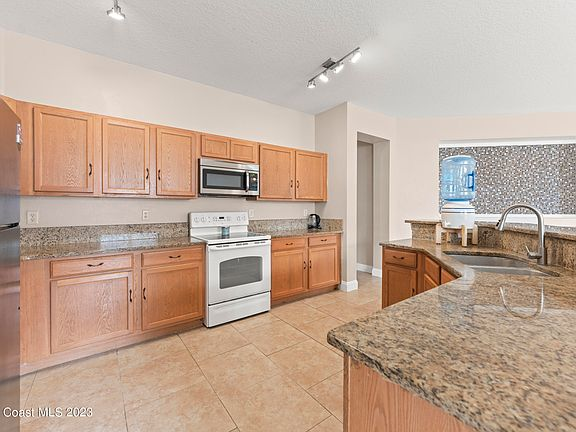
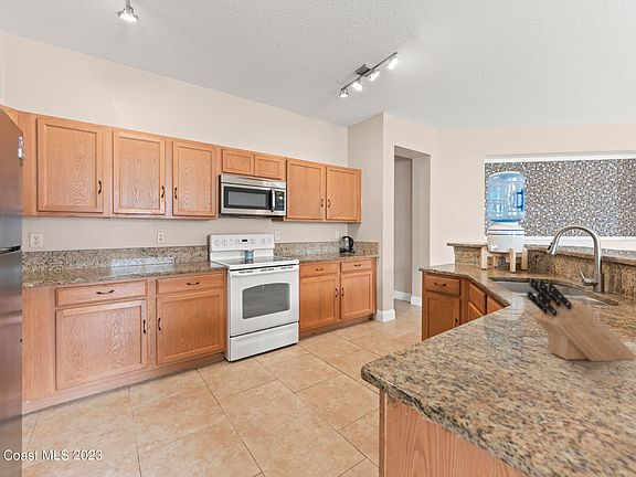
+ knife block [526,277,636,362]
